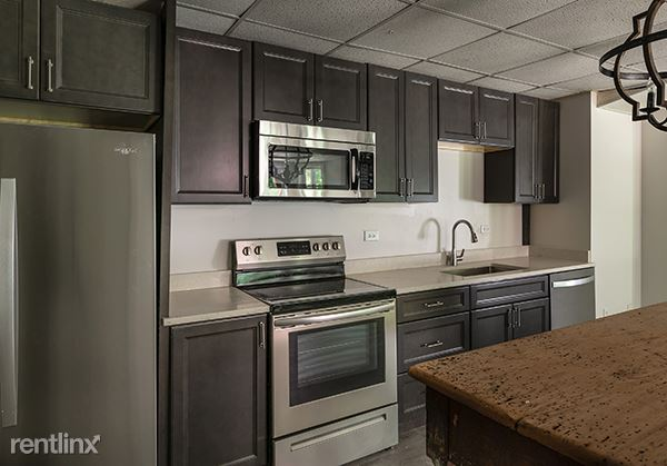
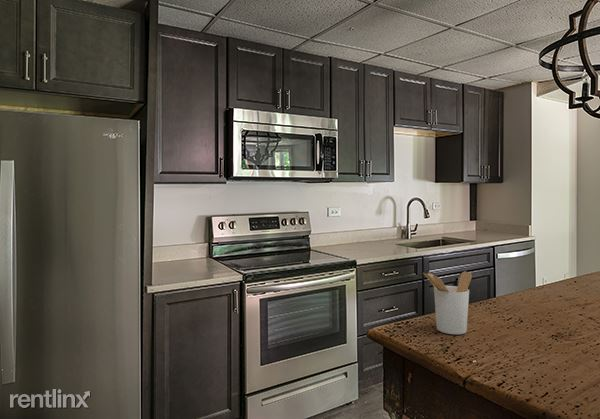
+ utensil holder [422,270,473,335]
